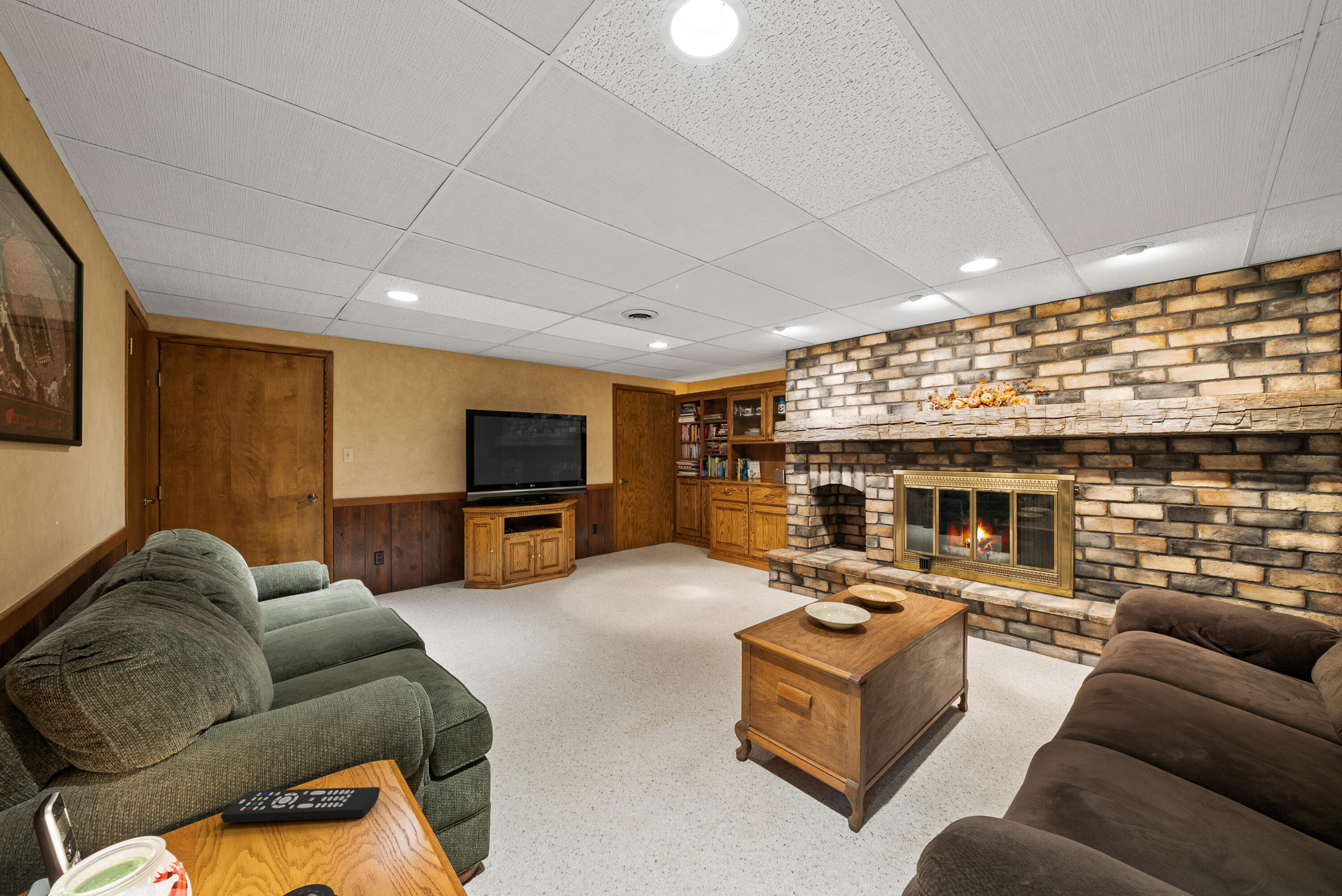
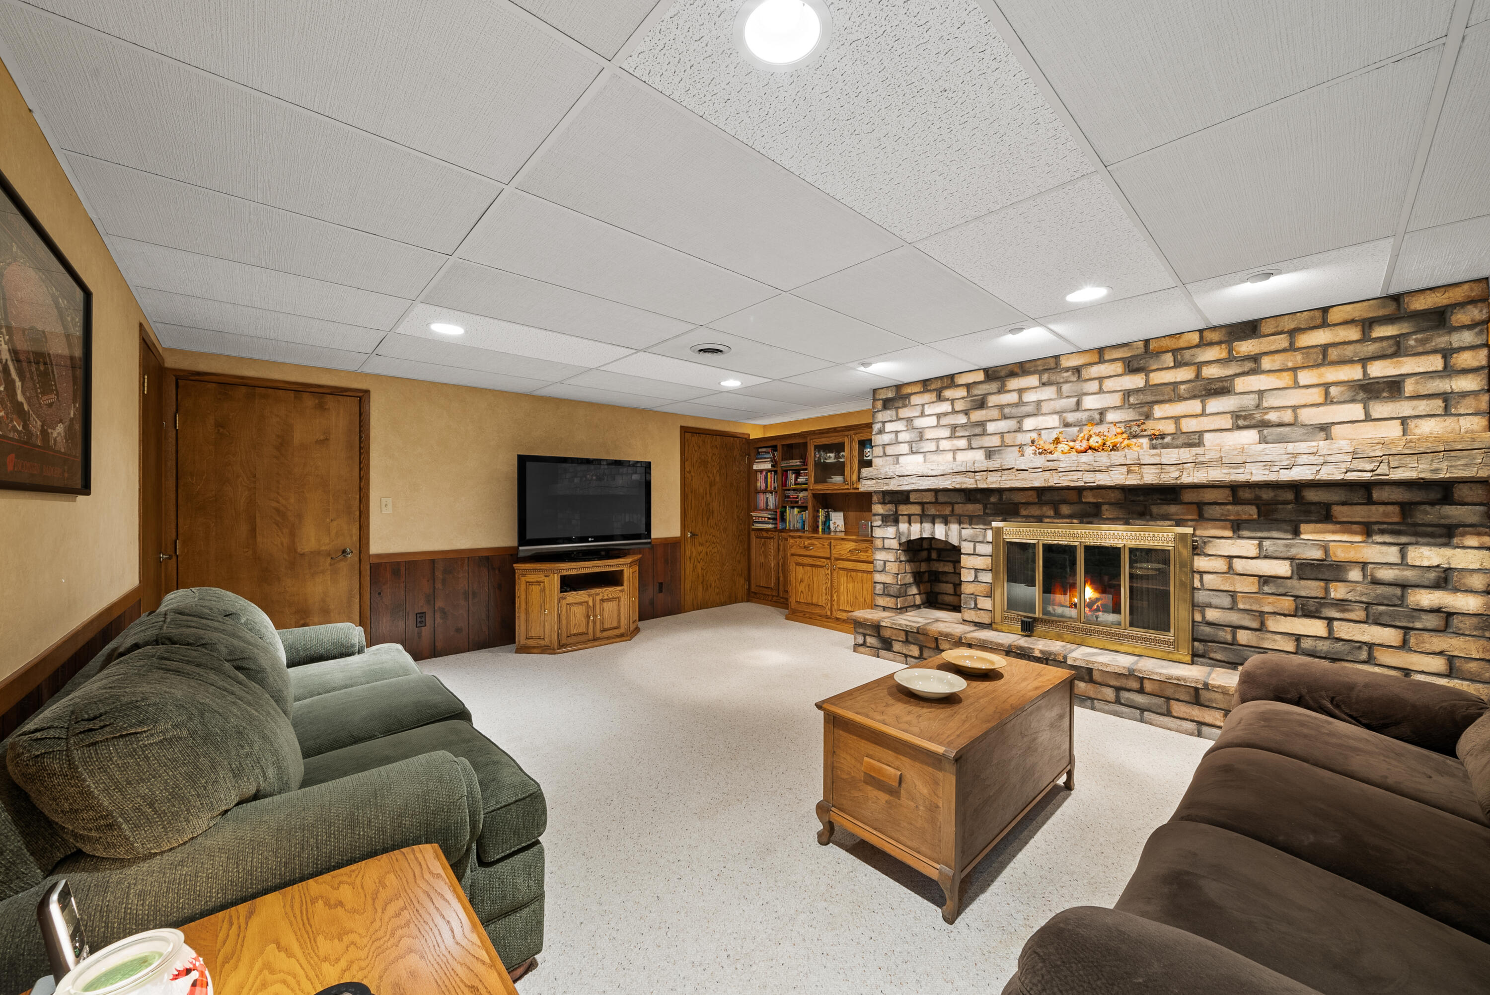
- remote control [221,787,380,823]
